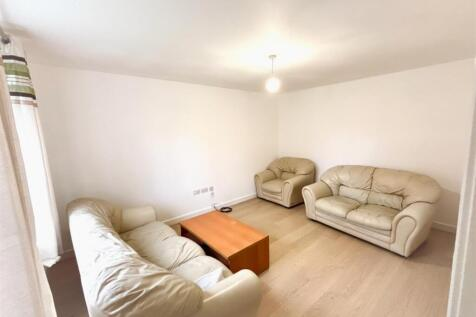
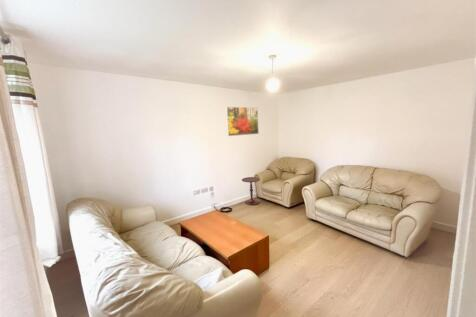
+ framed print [225,106,260,137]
+ side table [241,176,261,206]
